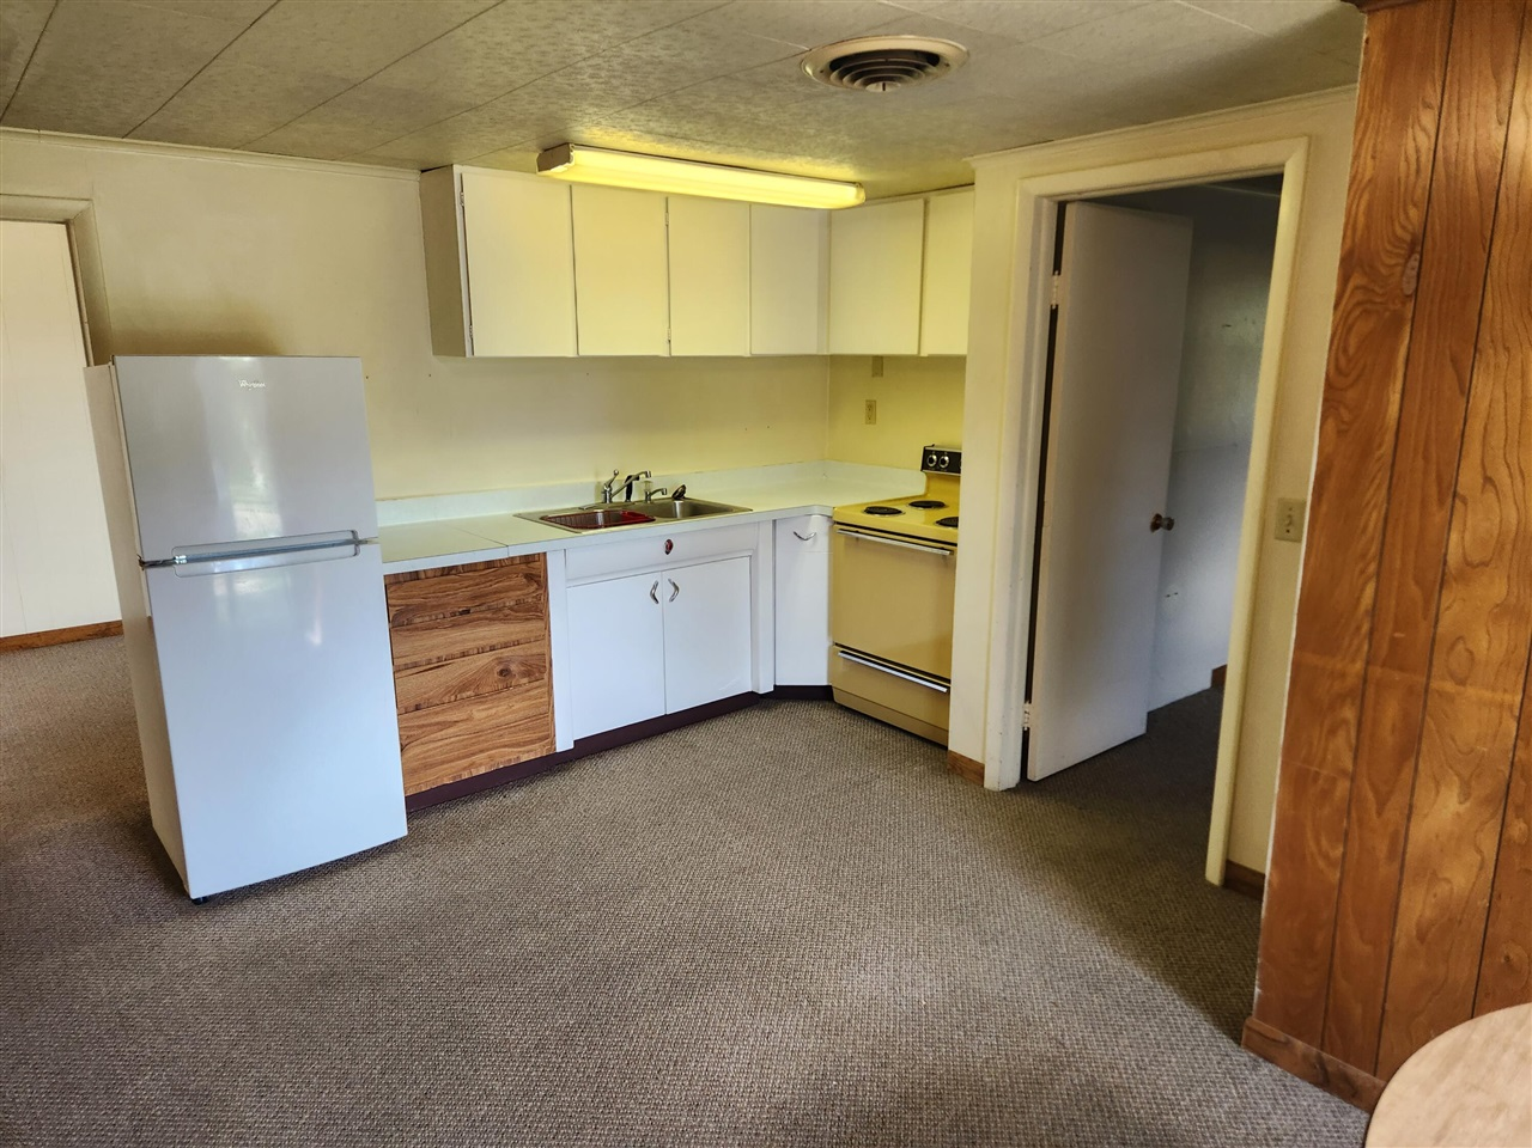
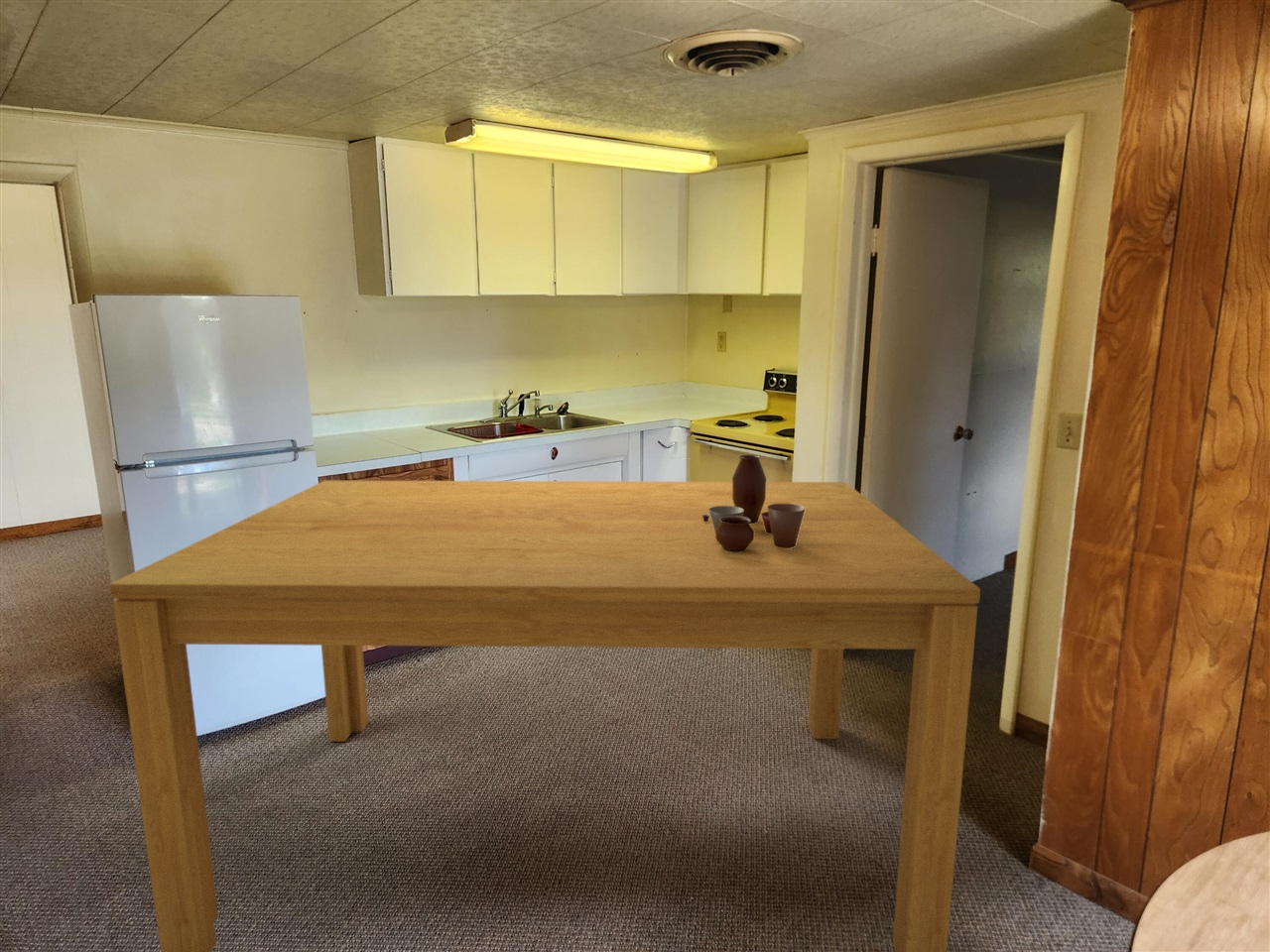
+ pottery set [702,454,806,552]
+ dining table [108,479,981,952]
